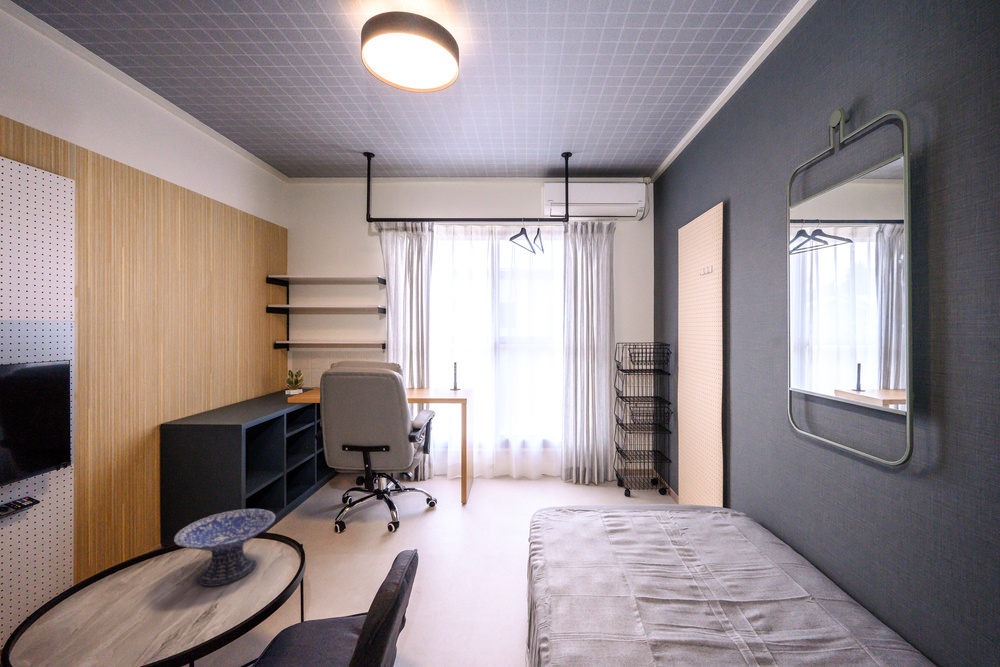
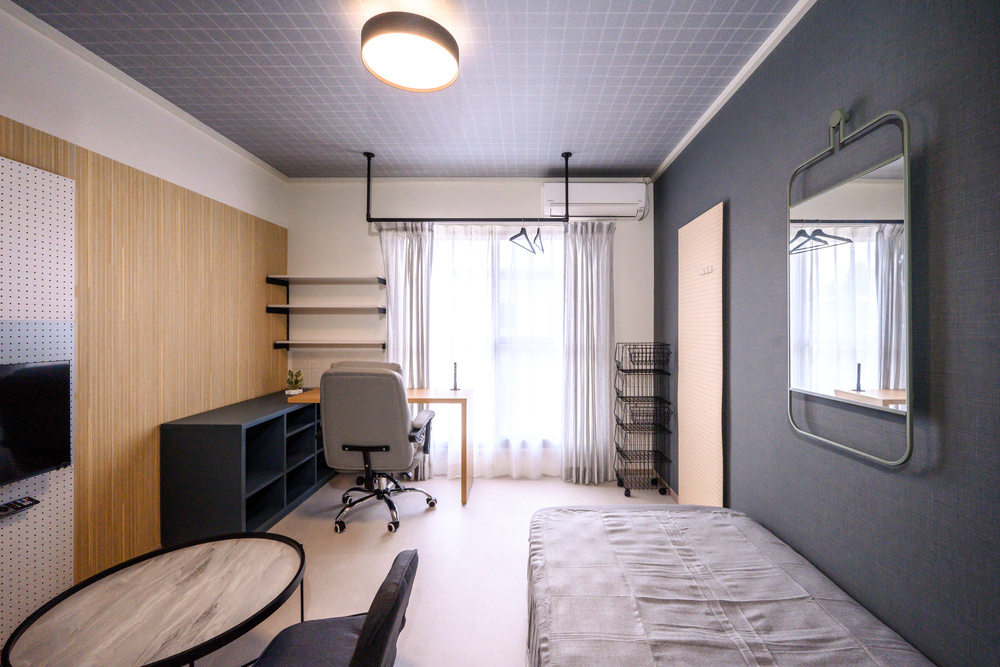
- decorative bowl [173,508,277,587]
